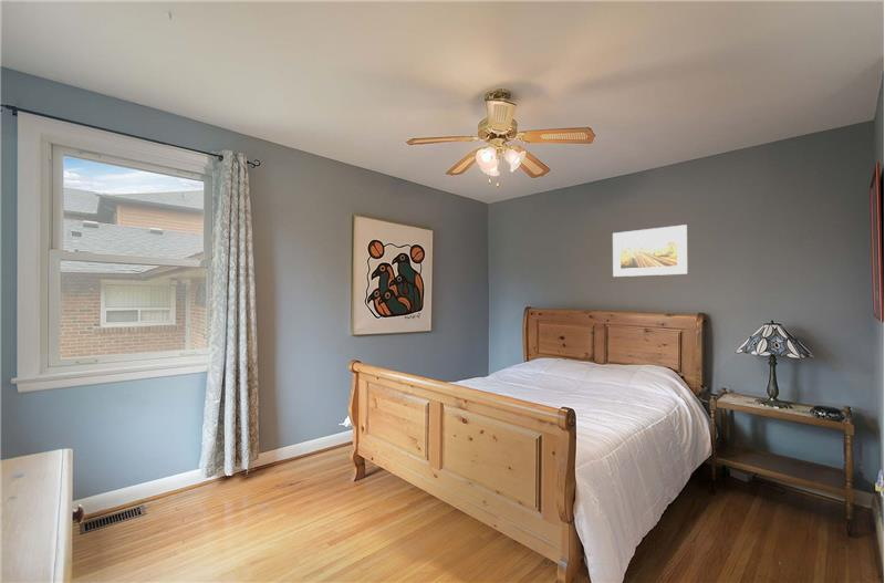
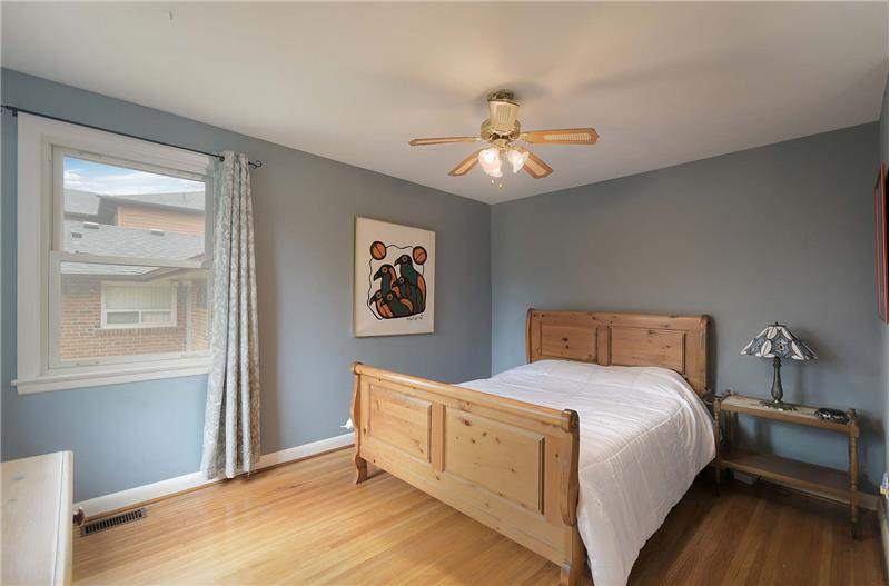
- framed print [612,223,688,278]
